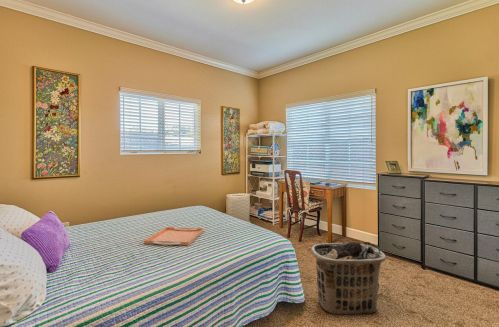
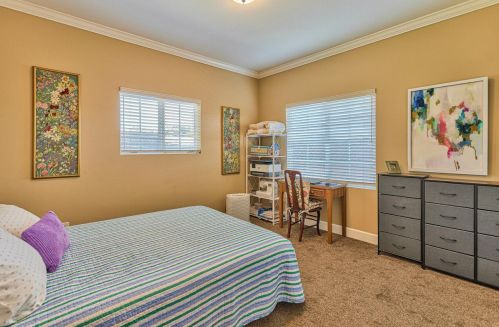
- clothes hamper [310,241,387,315]
- serving tray [143,226,205,246]
